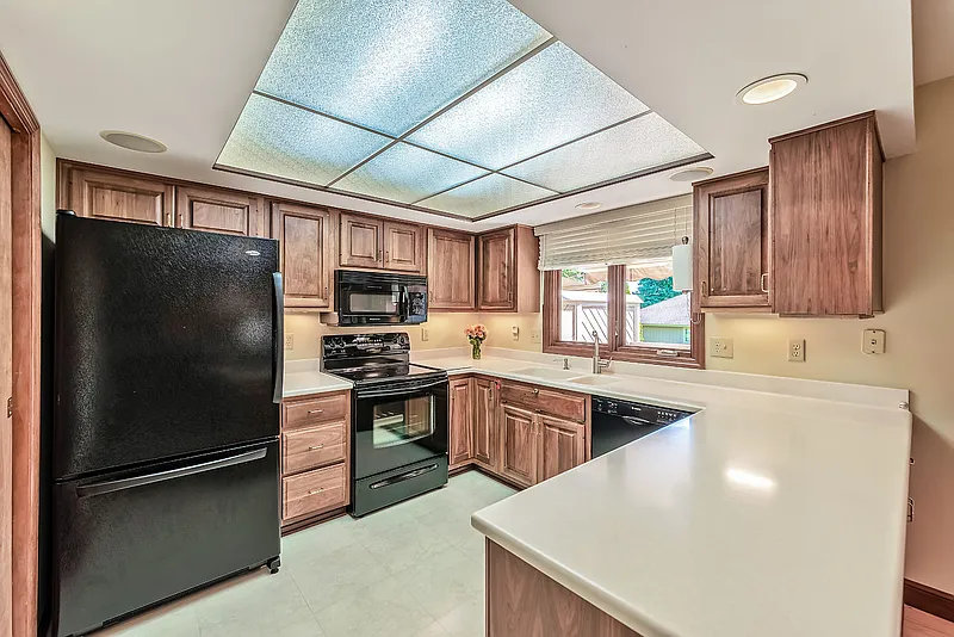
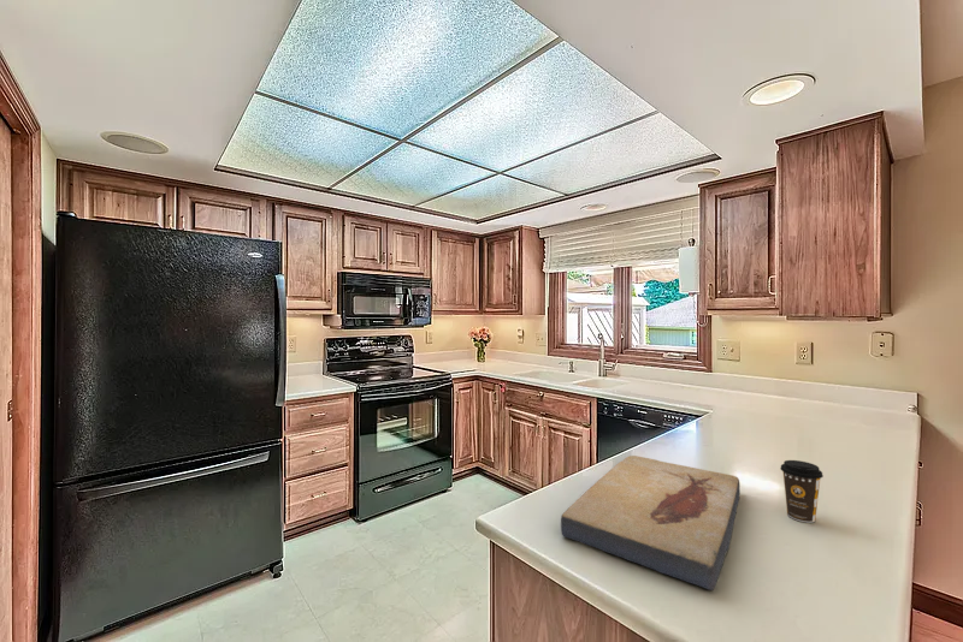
+ fish fossil [560,454,742,592]
+ coffee cup [780,459,825,523]
